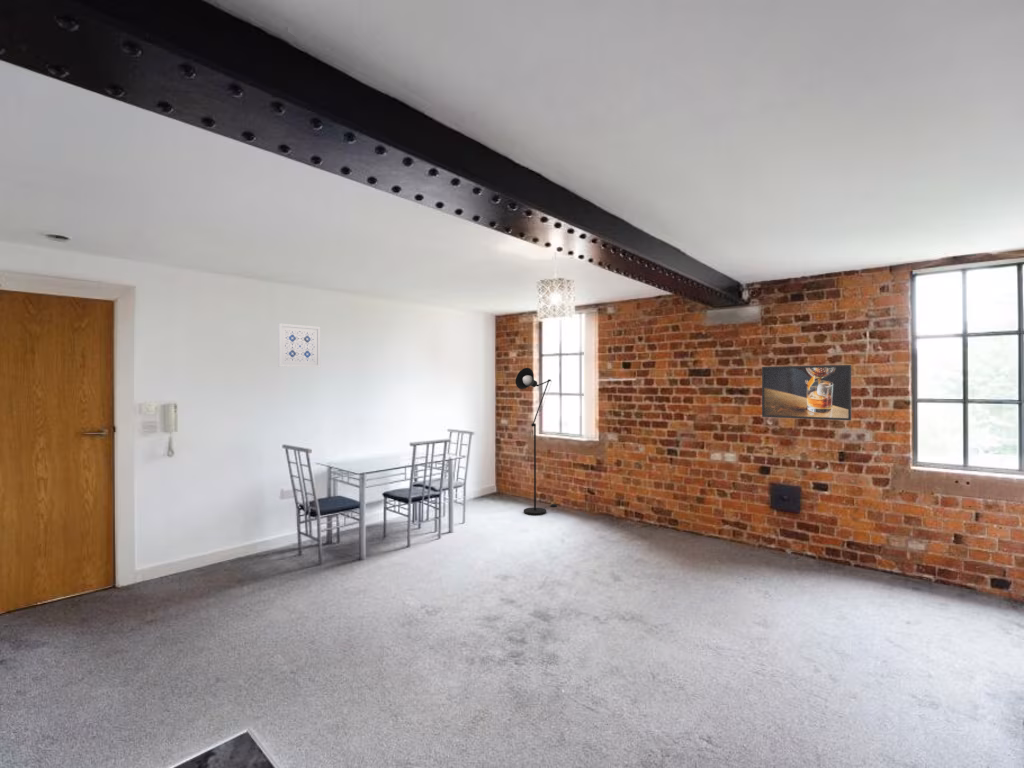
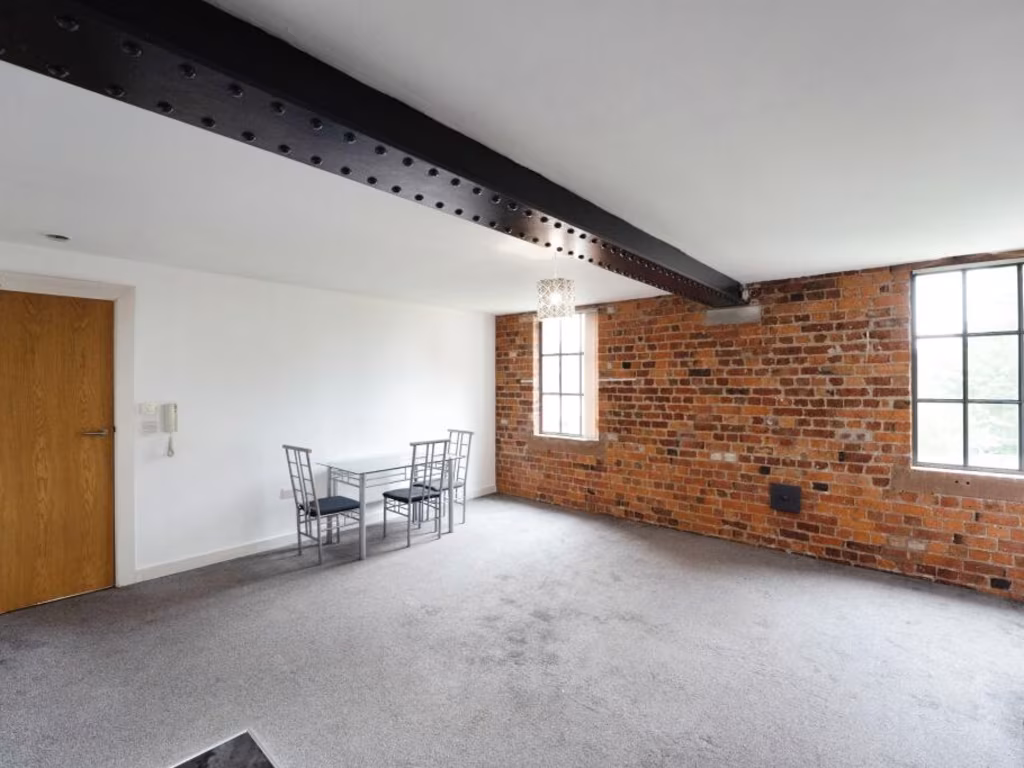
- floor lamp [515,367,558,516]
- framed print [761,364,852,422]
- wall art [277,322,321,368]
